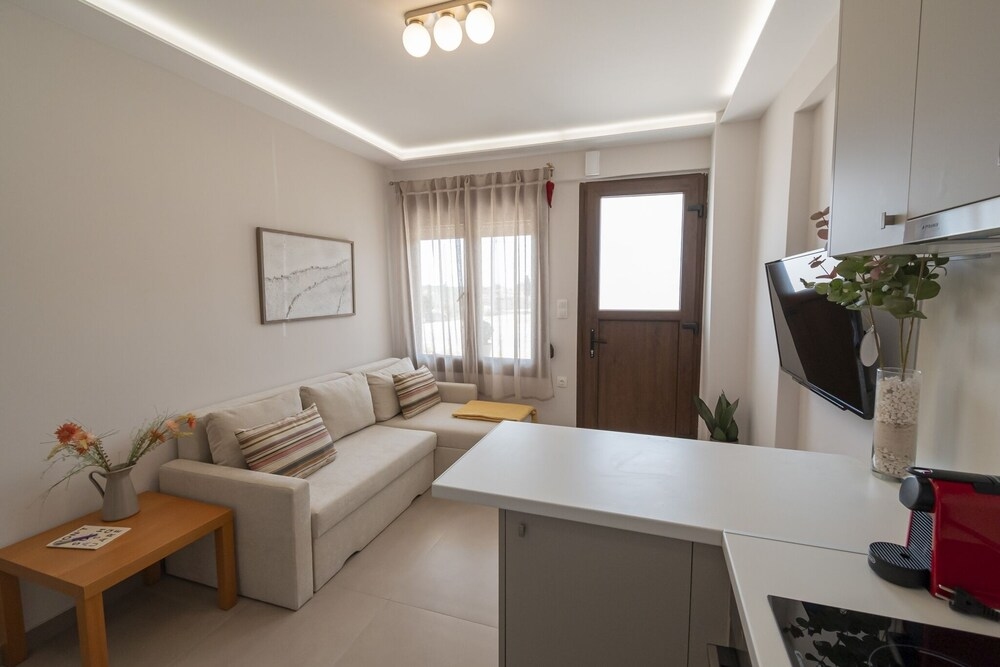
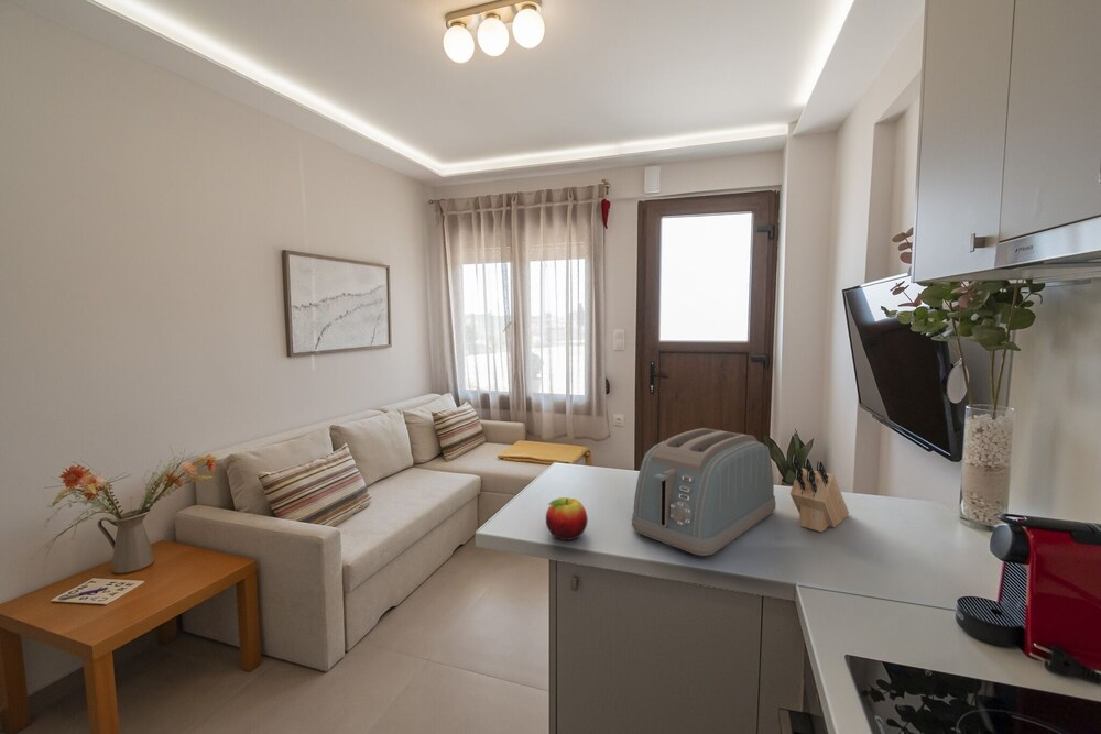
+ knife block [789,453,850,533]
+ toaster [631,427,777,557]
+ fruit [545,496,589,541]
